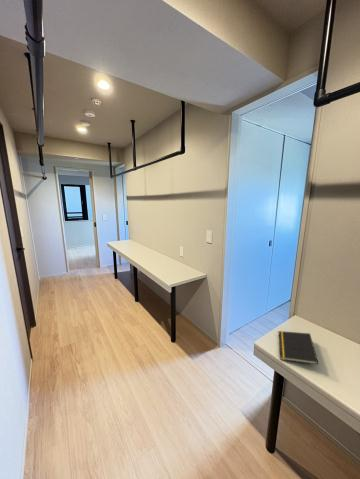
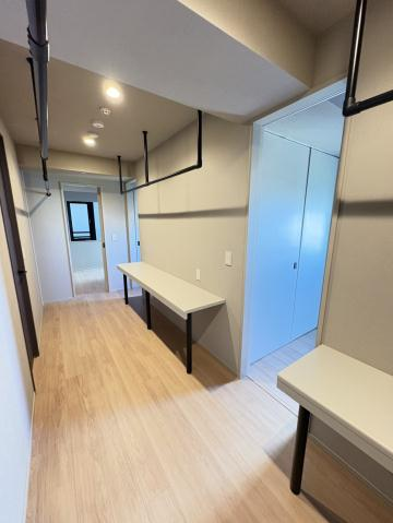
- notepad [278,330,319,365]
